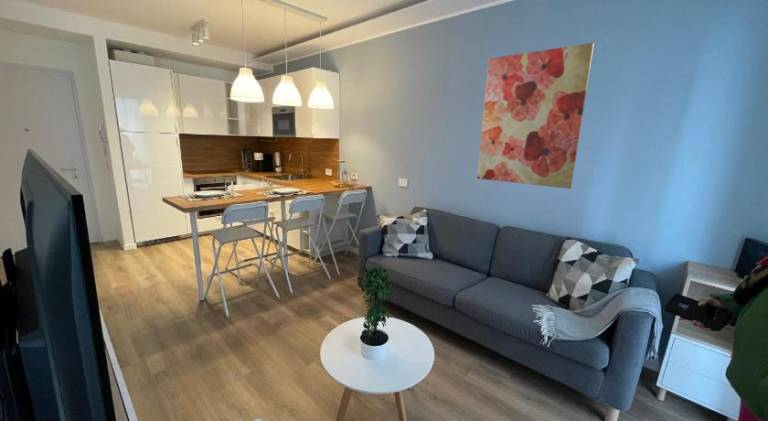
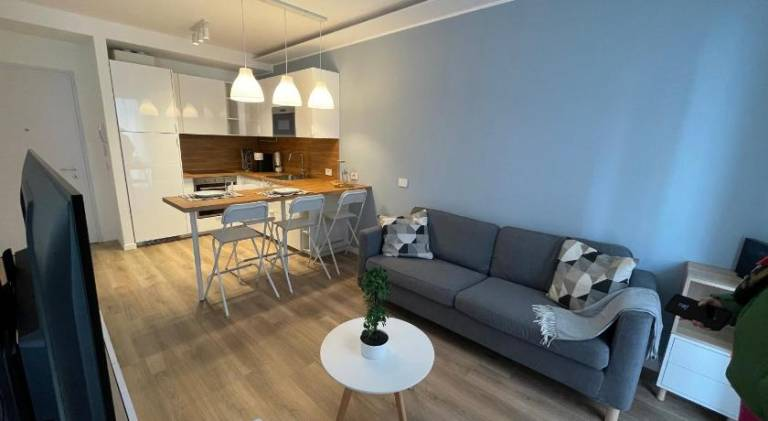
- wall art [476,42,595,190]
